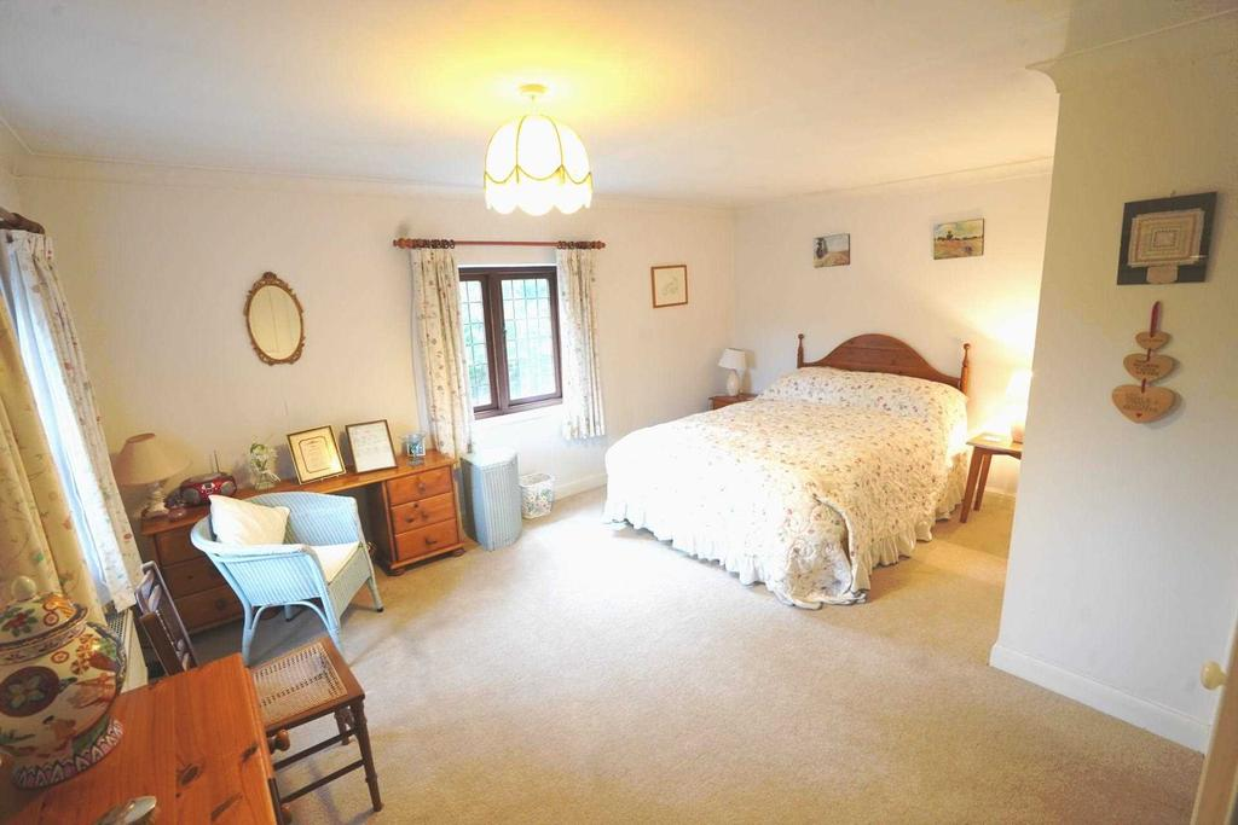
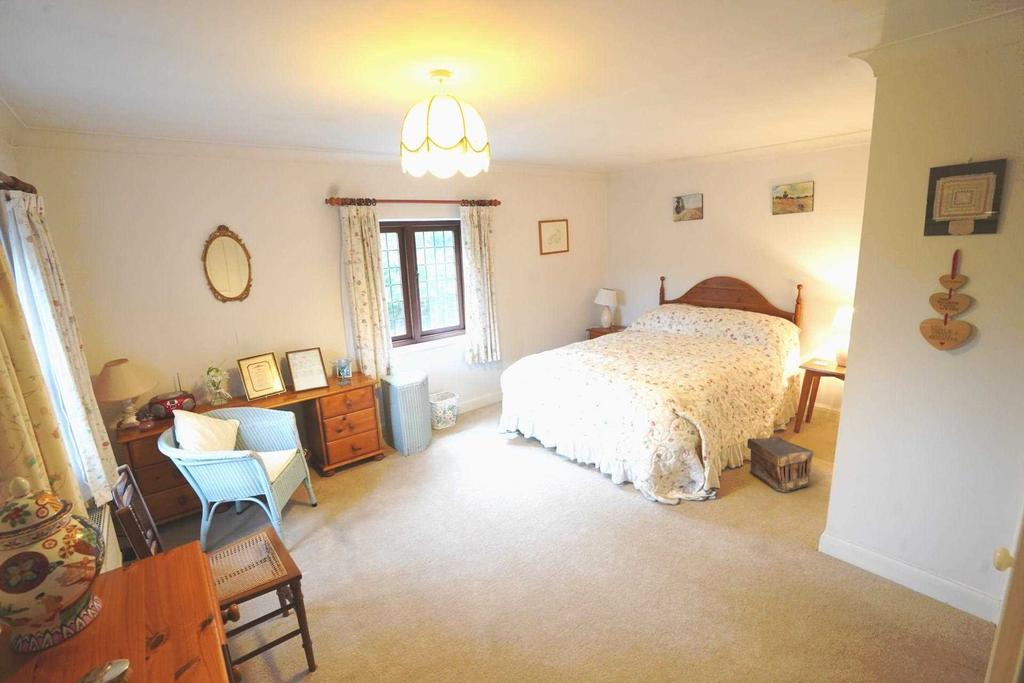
+ pouch [746,436,814,494]
